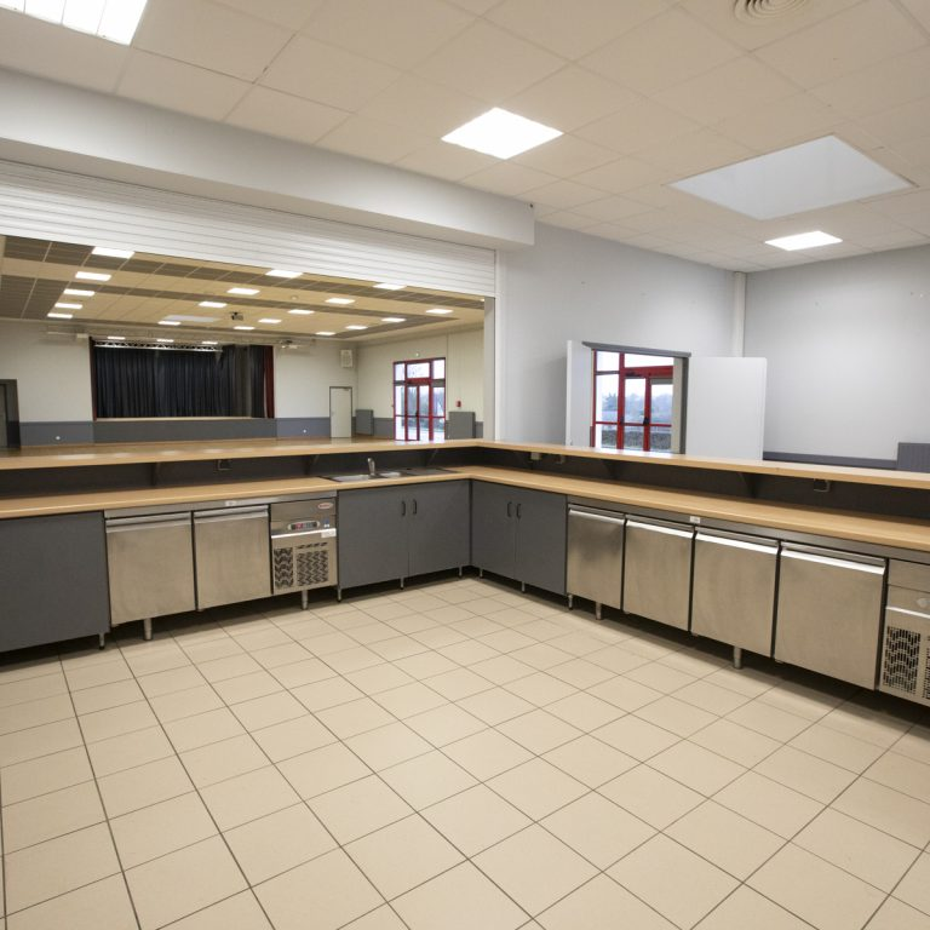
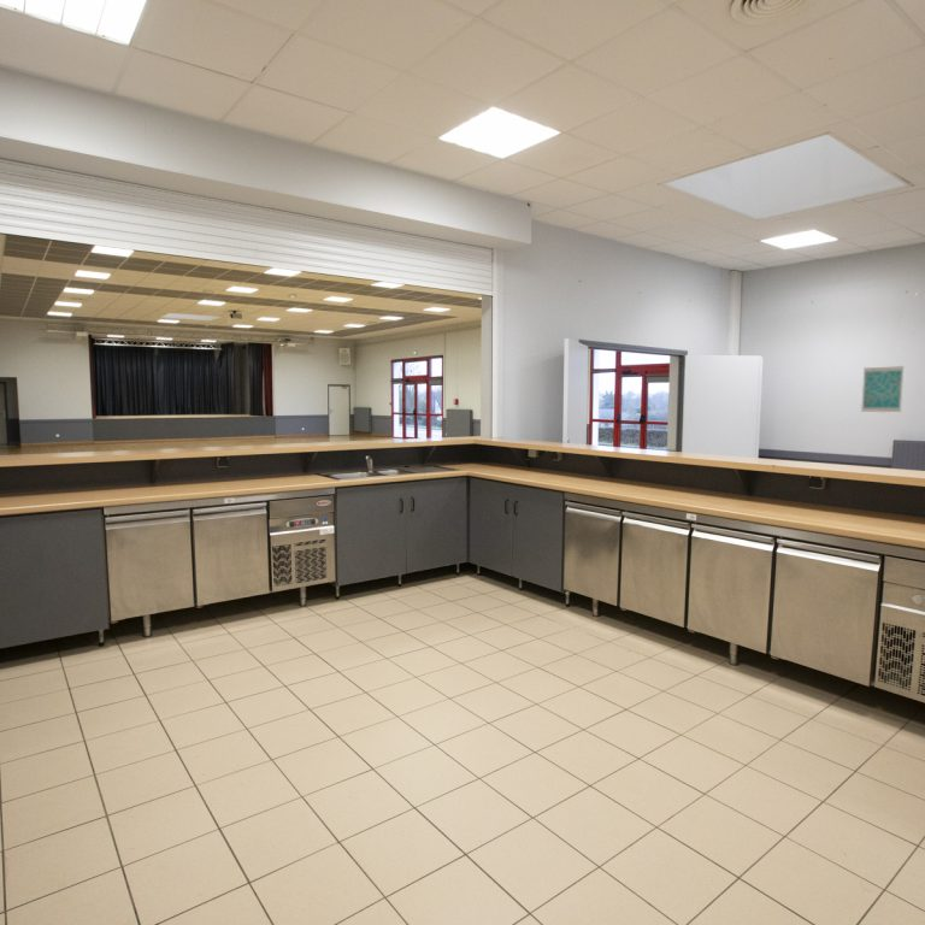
+ wall art [860,365,905,413]
